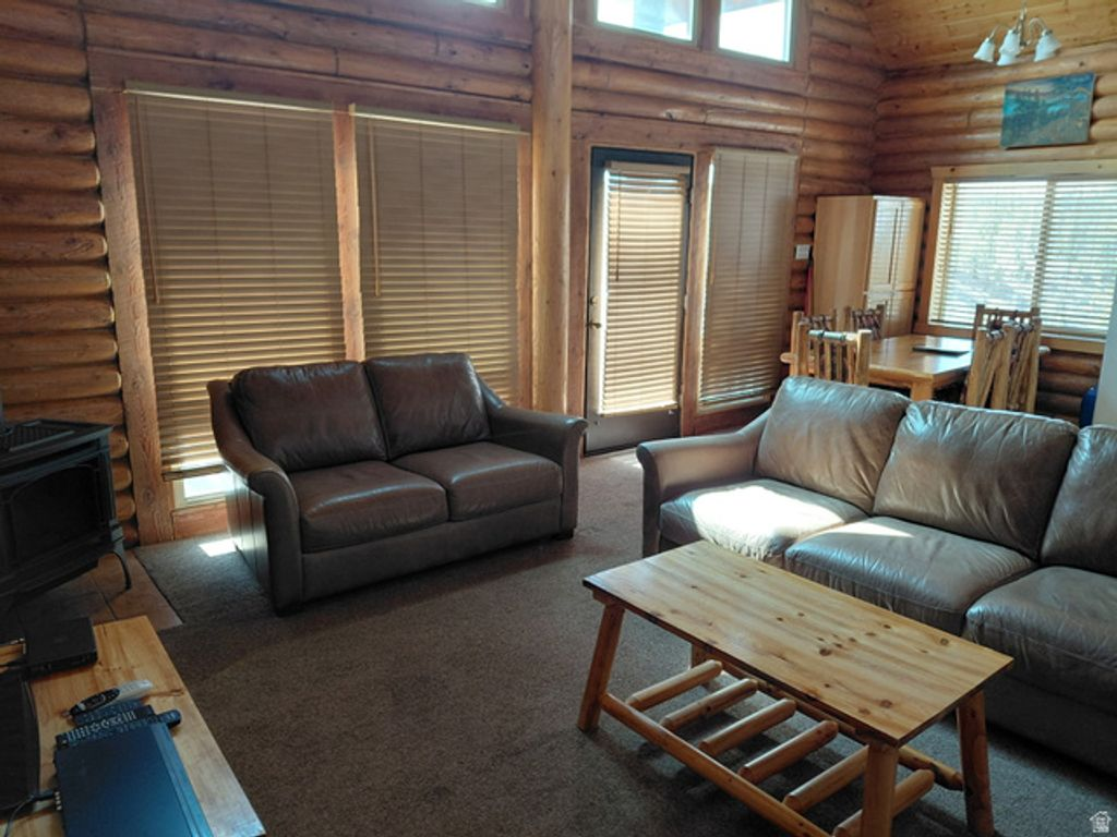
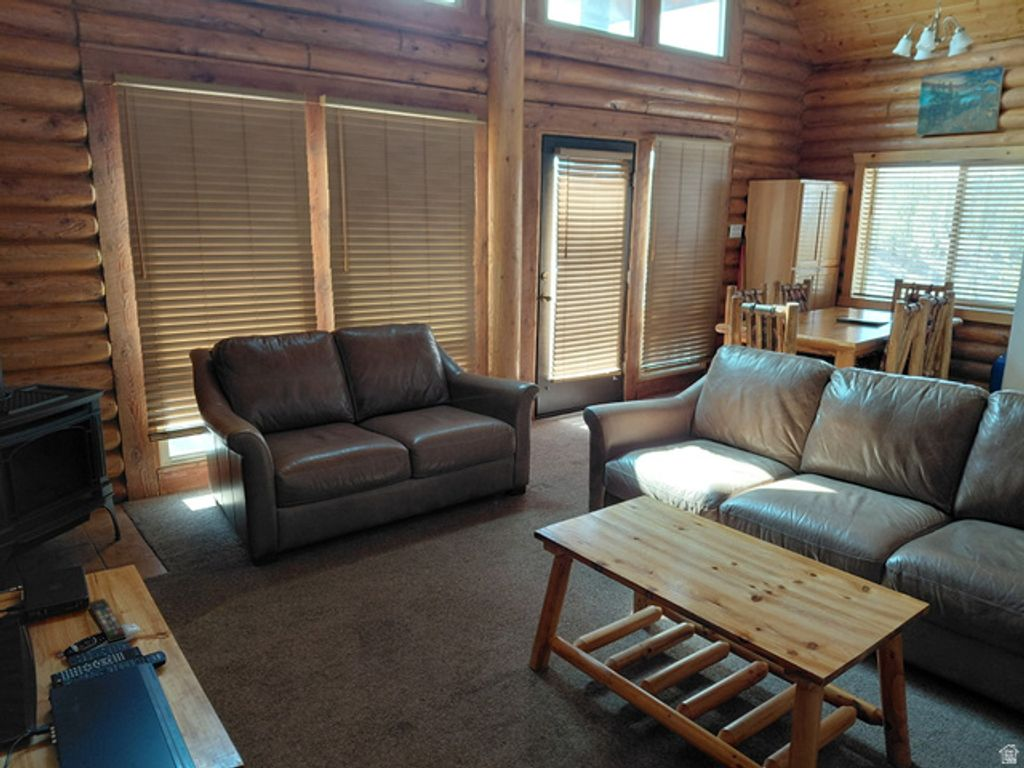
+ remote control [87,597,127,643]
